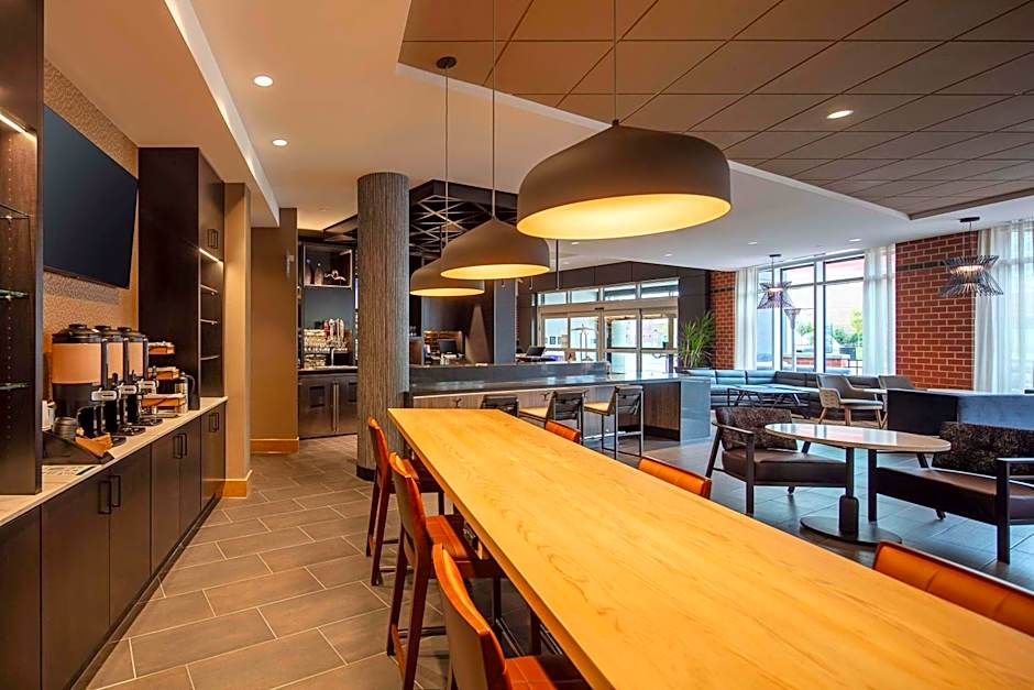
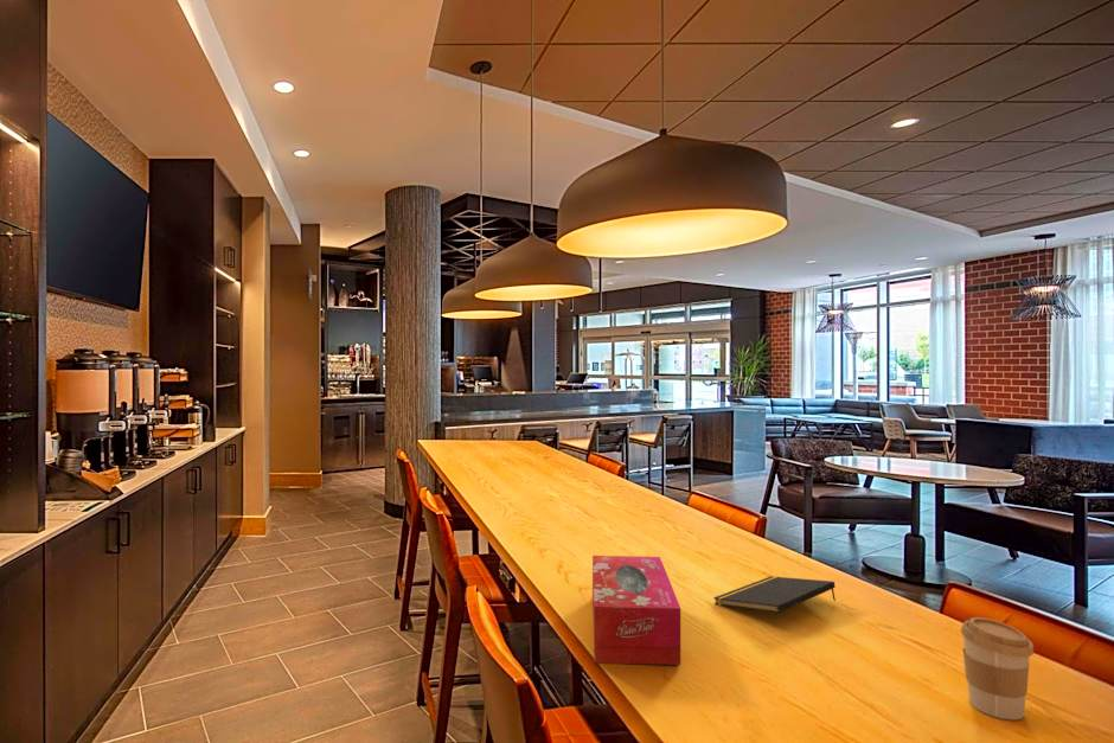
+ coffee cup [960,616,1035,720]
+ notepad [712,575,837,614]
+ tissue box [591,555,681,666]
